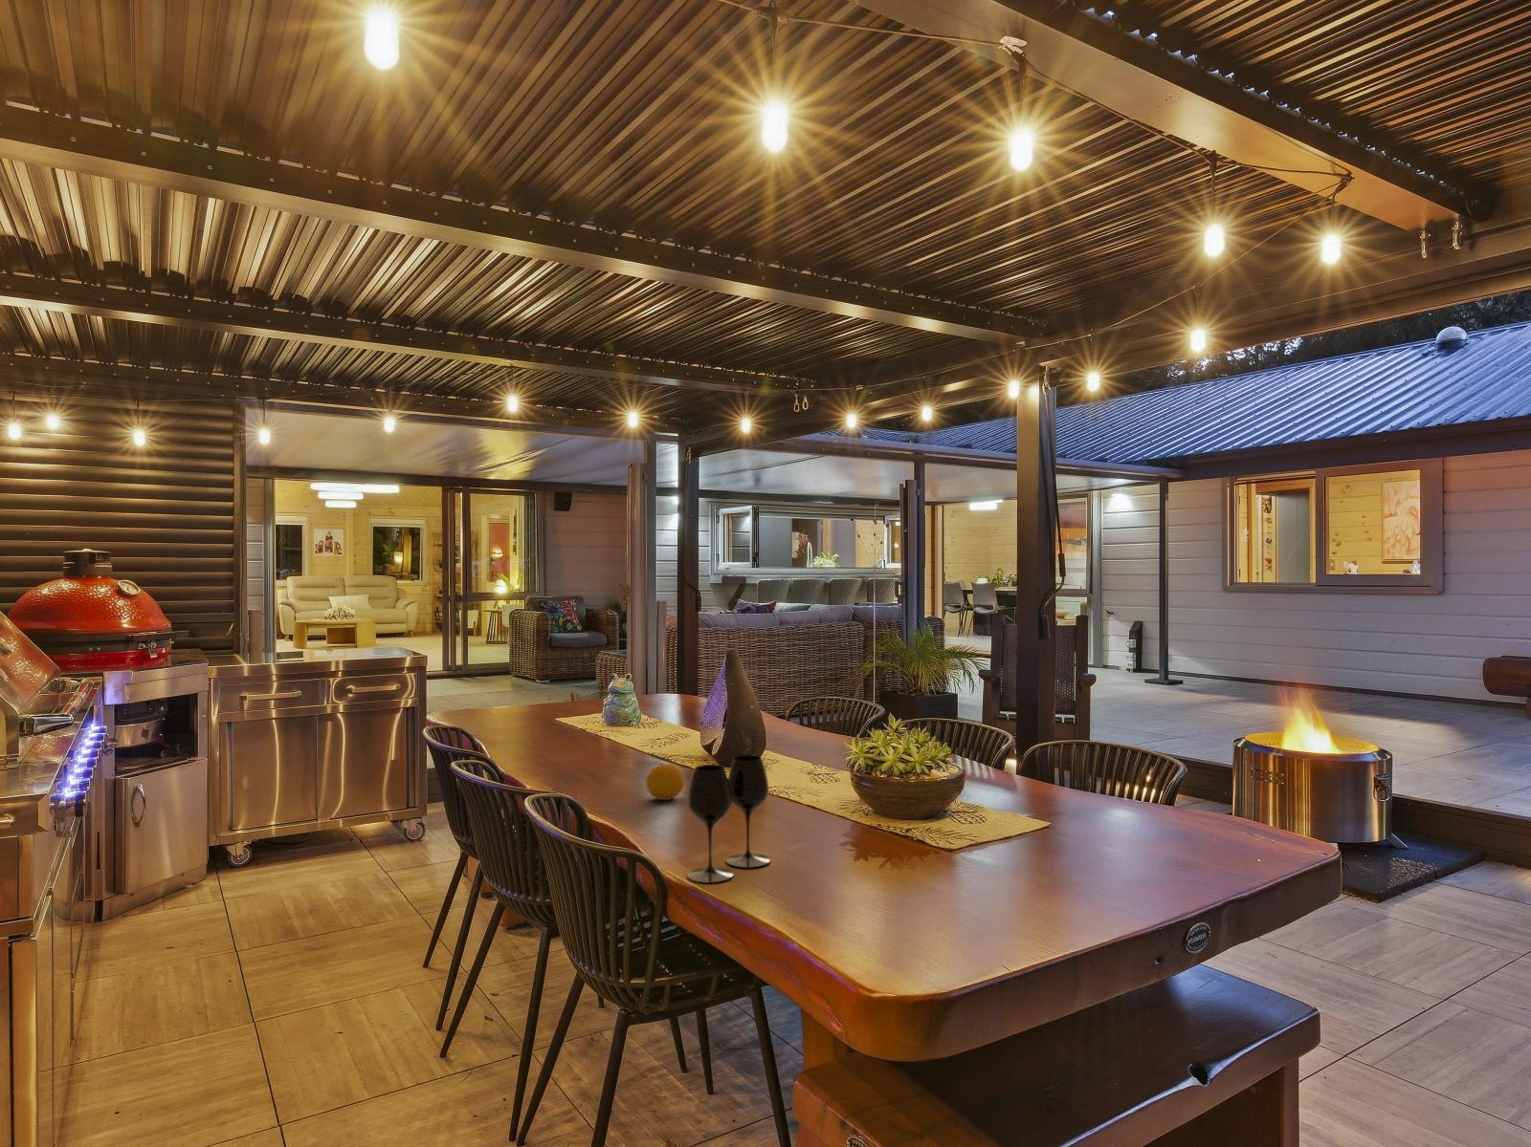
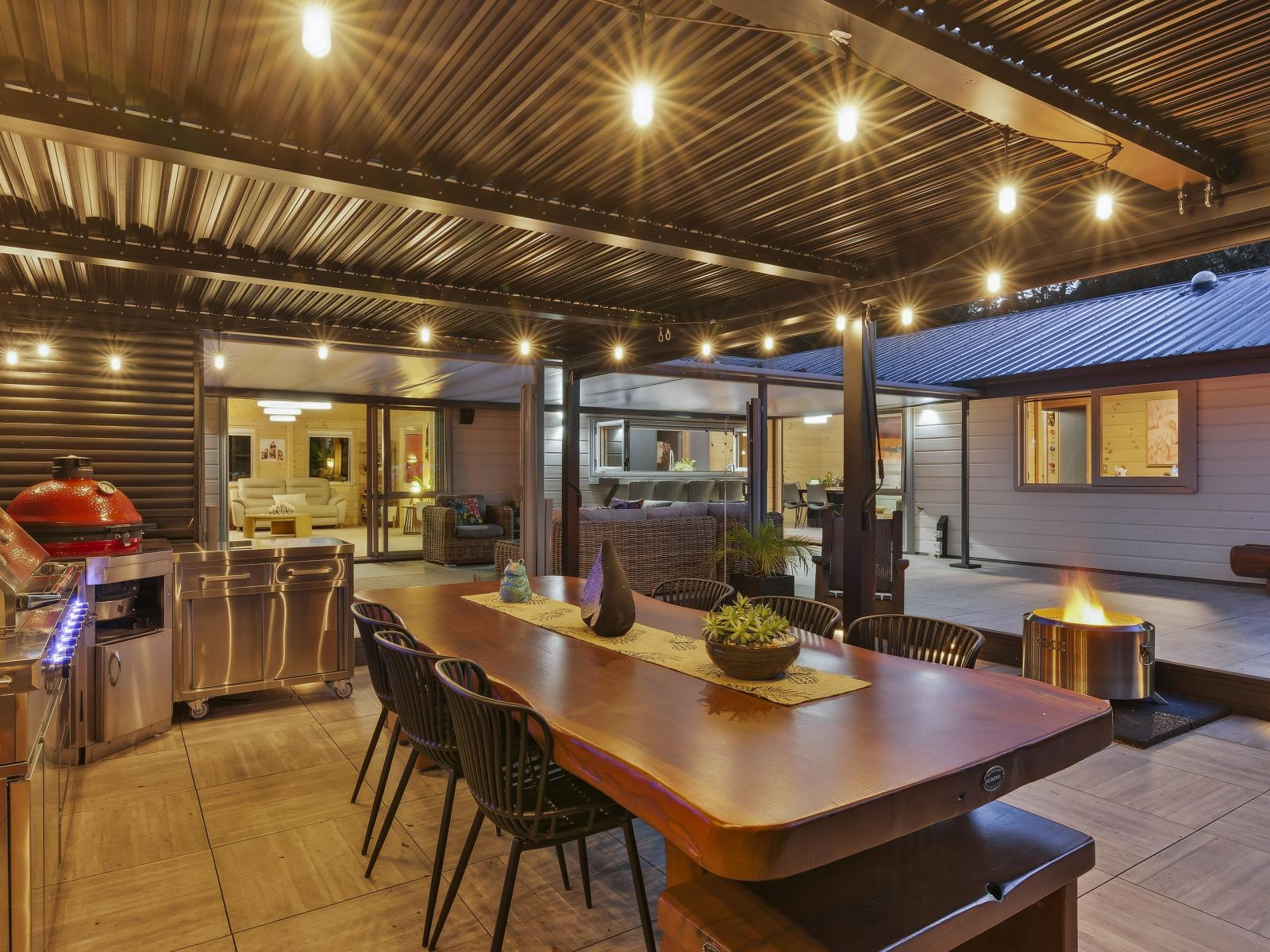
- wine glass [686,754,772,884]
- fruit [645,761,685,801]
